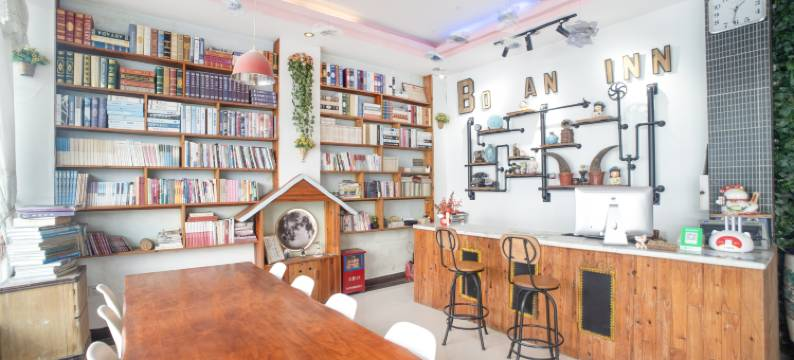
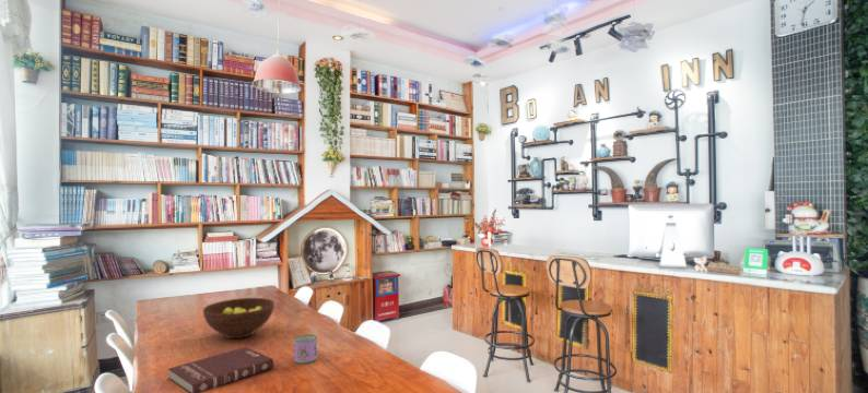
+ book [167,346,274,393]
+ fruit bowl [202,297,275,340]
+ mug [293,333,318,365]
